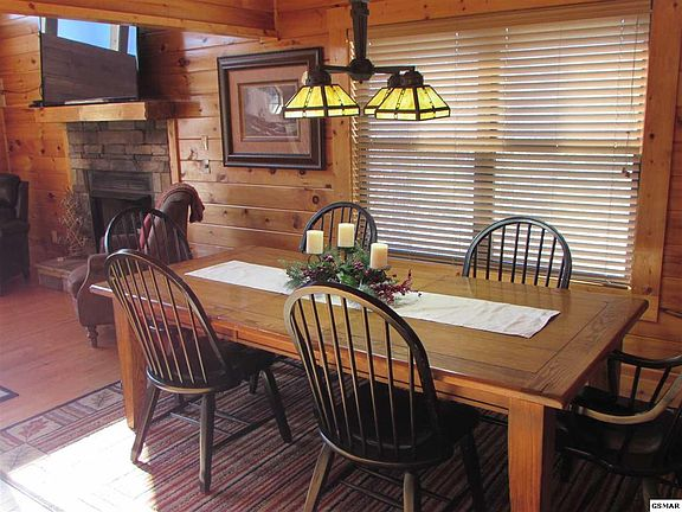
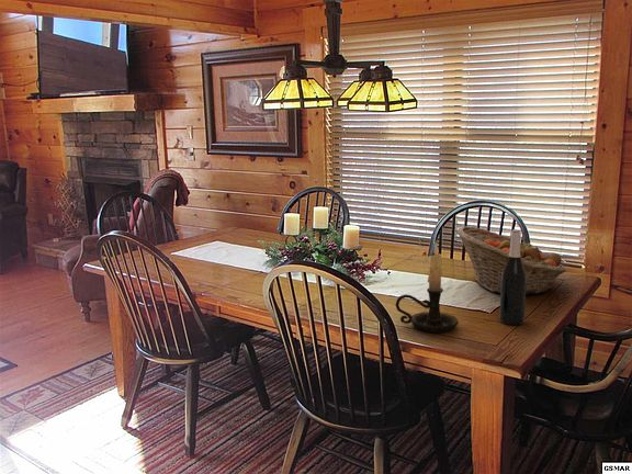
+ fruit basket [455,225,567,295]
+ candle holder [395,240,460,334]
+ wine bottle [498,229,527,326]
